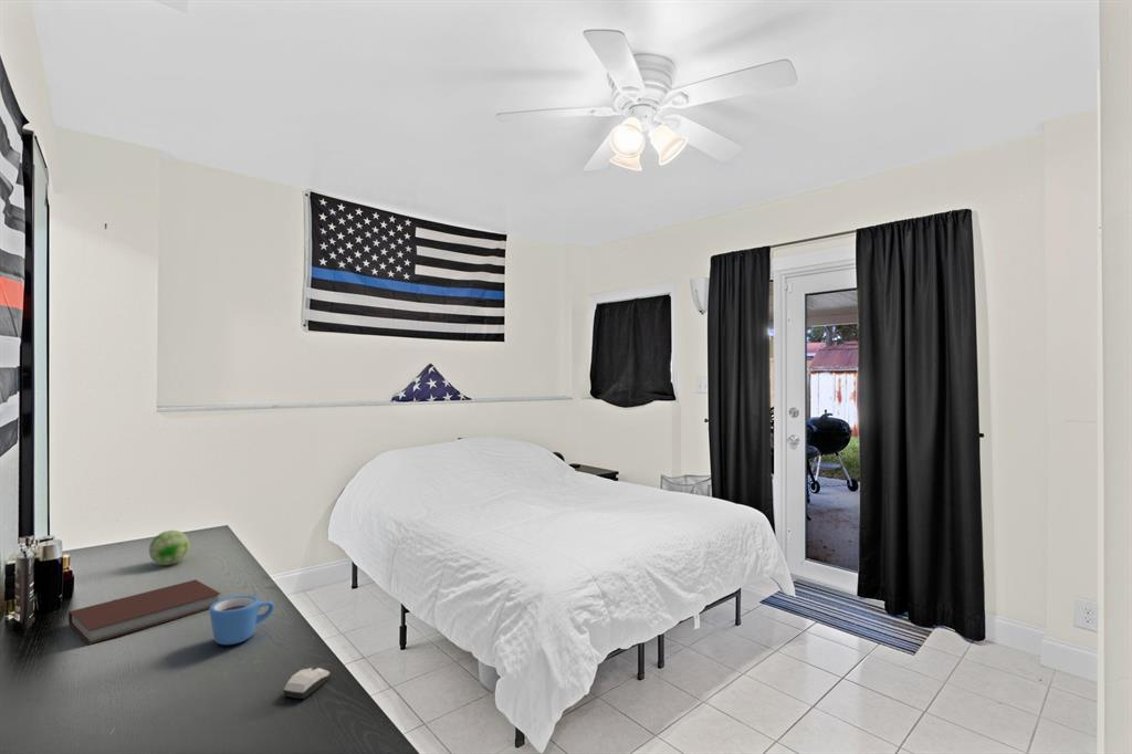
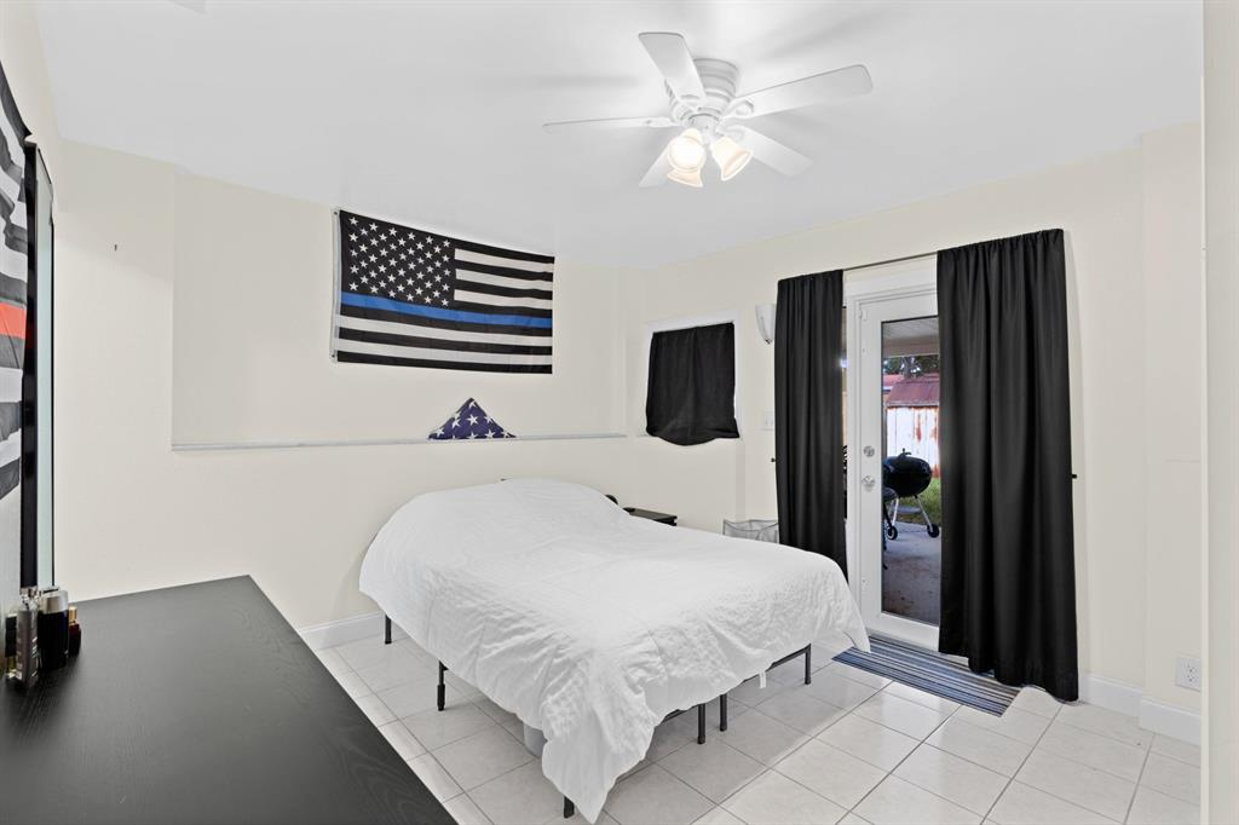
- mug [208,595,275,646]
- computer mouse [282,667,332,700]
- decorative ball [148,530,191,566]
- book [67,578,221,646]
